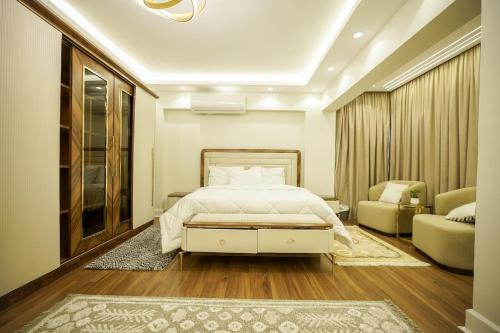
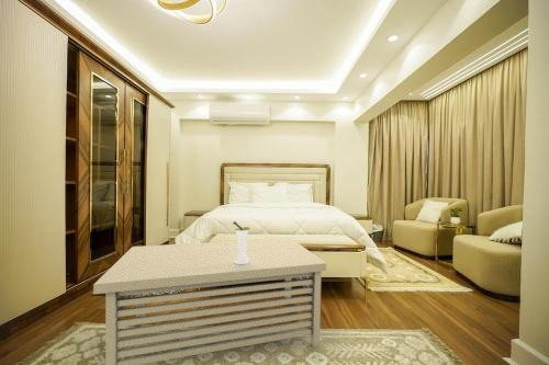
+ coffee table [92,237,327,365]
+ vase [232,220,251,264]
